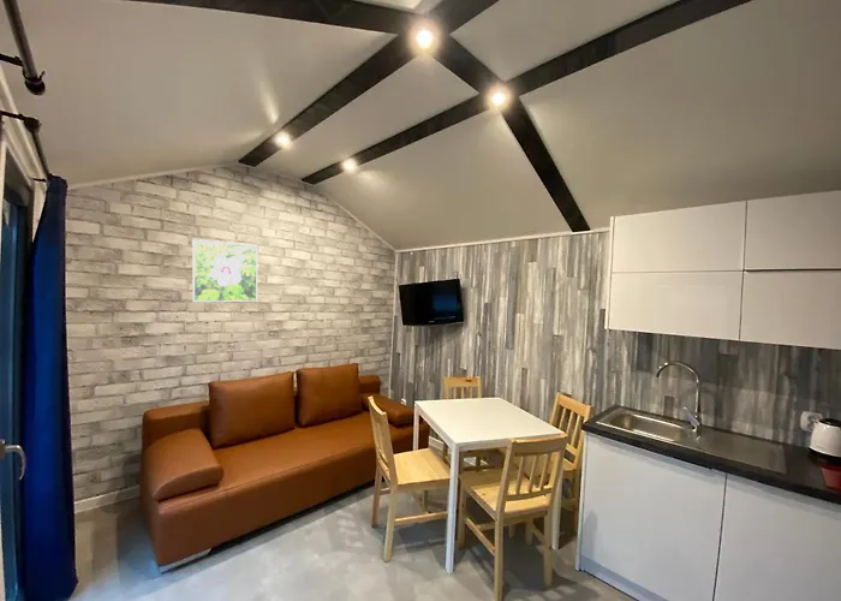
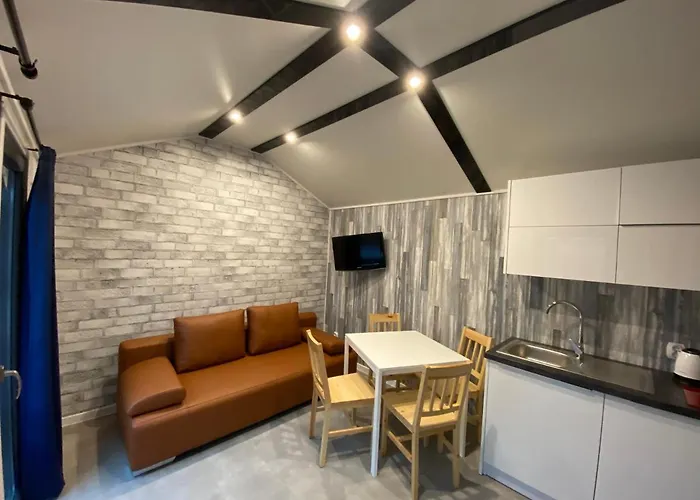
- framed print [191,238,258,303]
